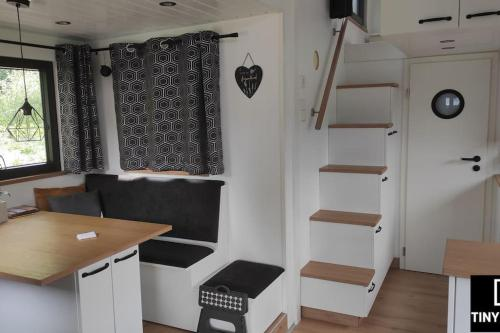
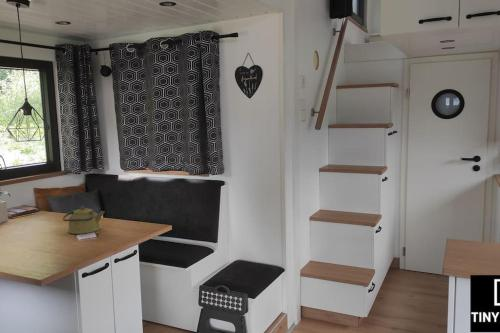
+ kettle [62,205,106,235]
